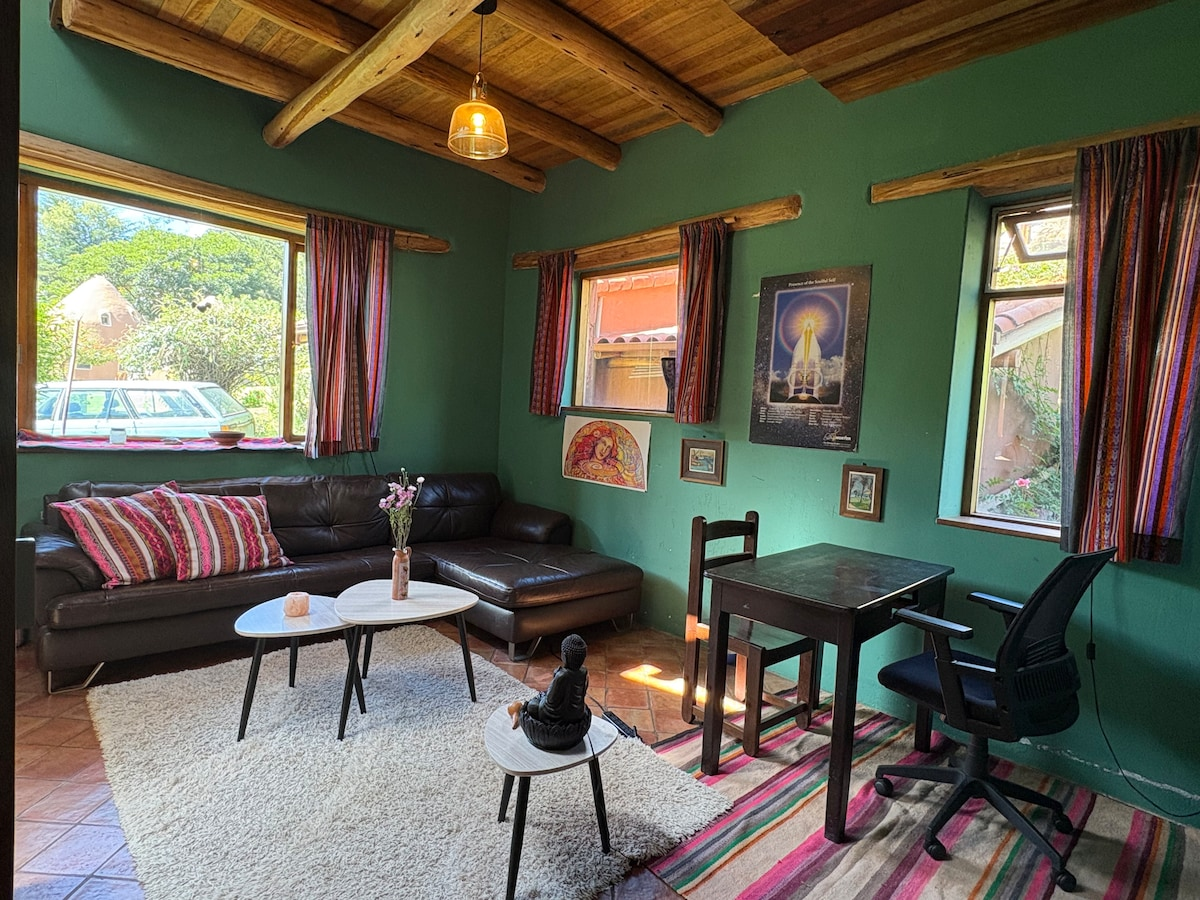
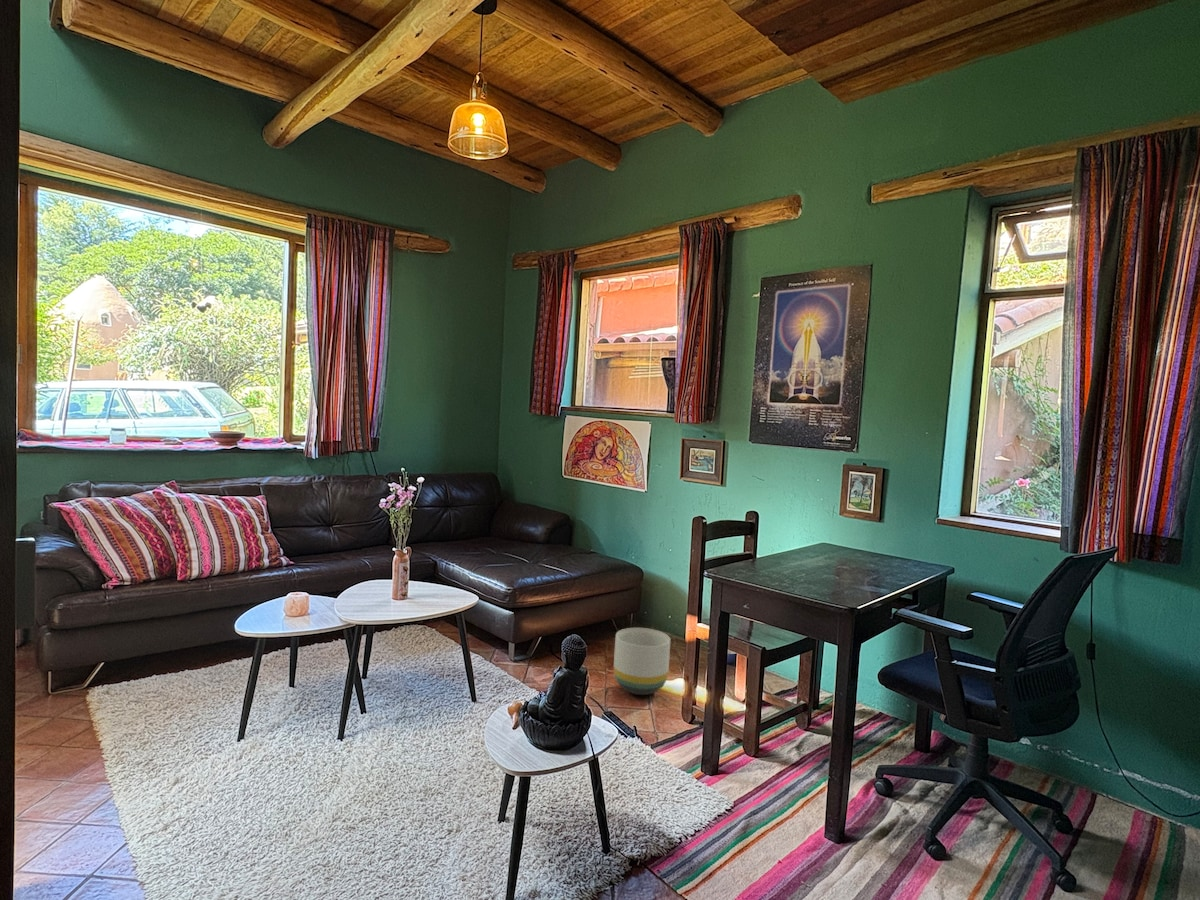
+ planter [613,627,671,696]
